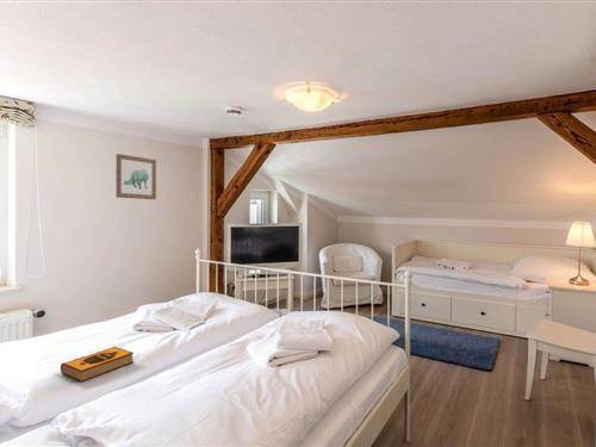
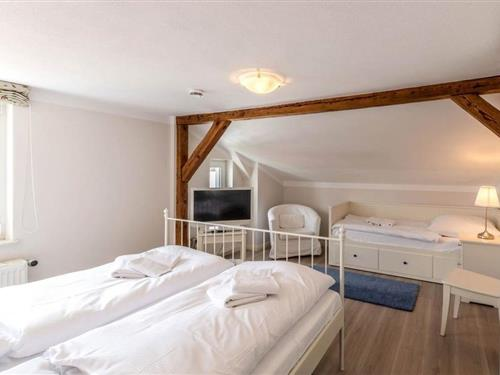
- wall art [116,153,157,200]
- hardback book [60,346,135,383]
